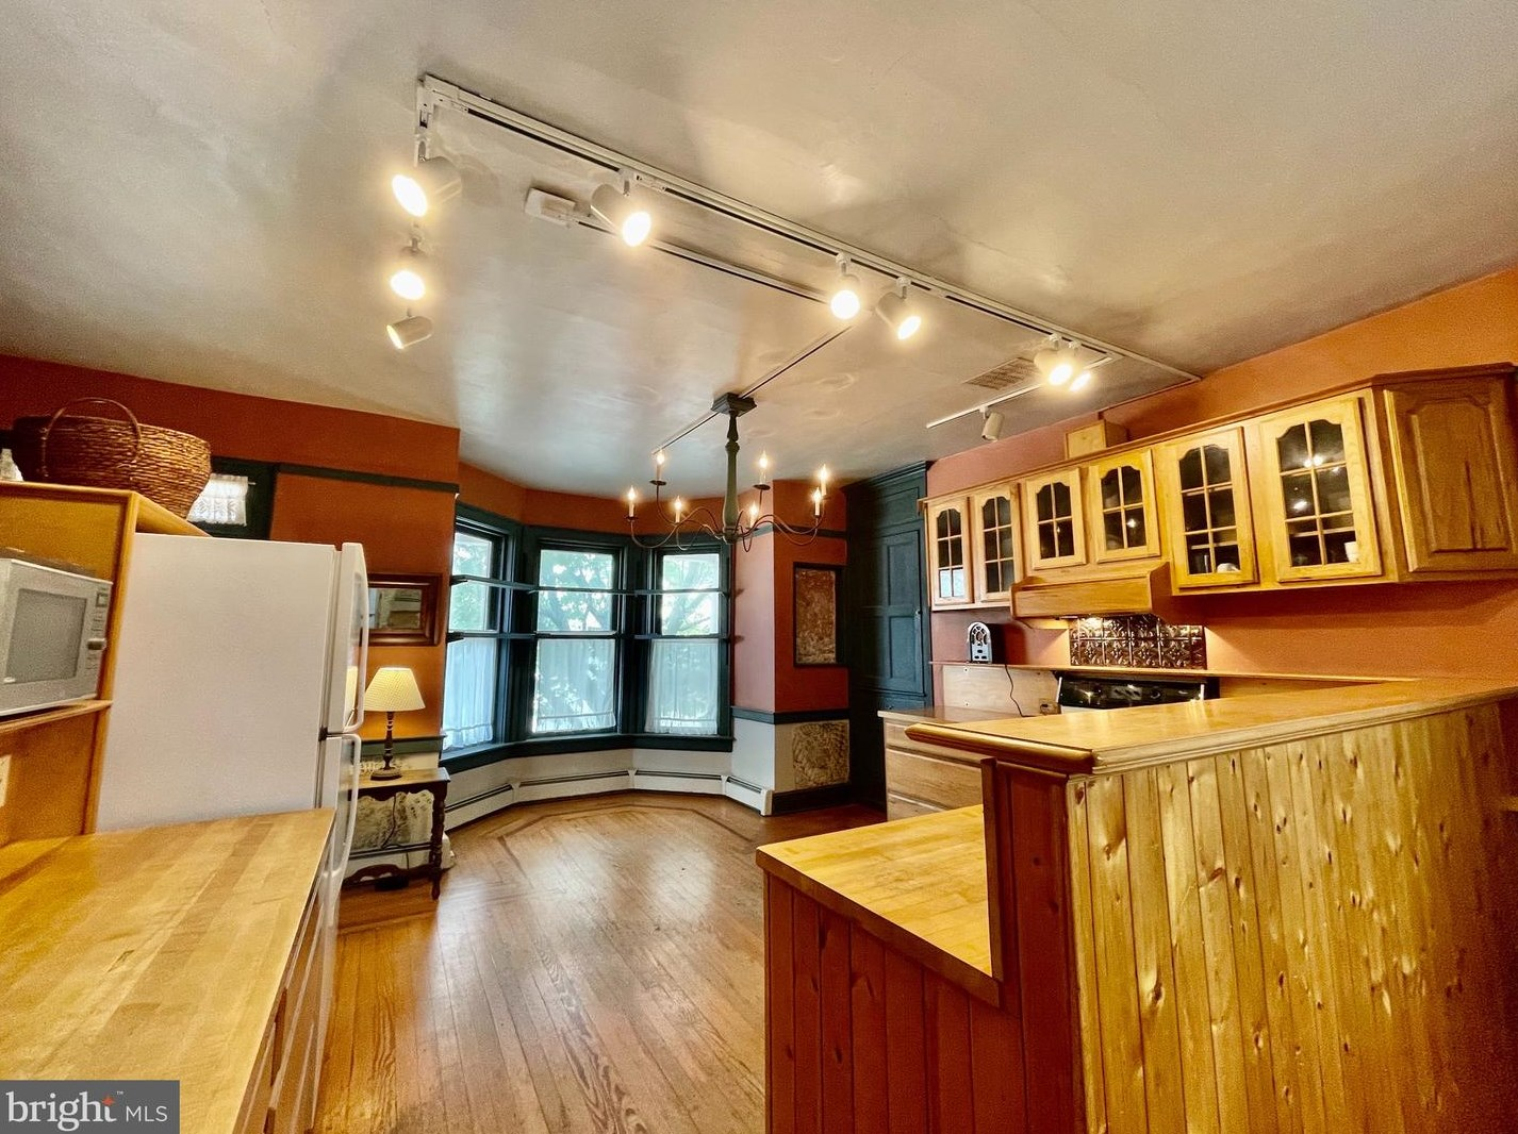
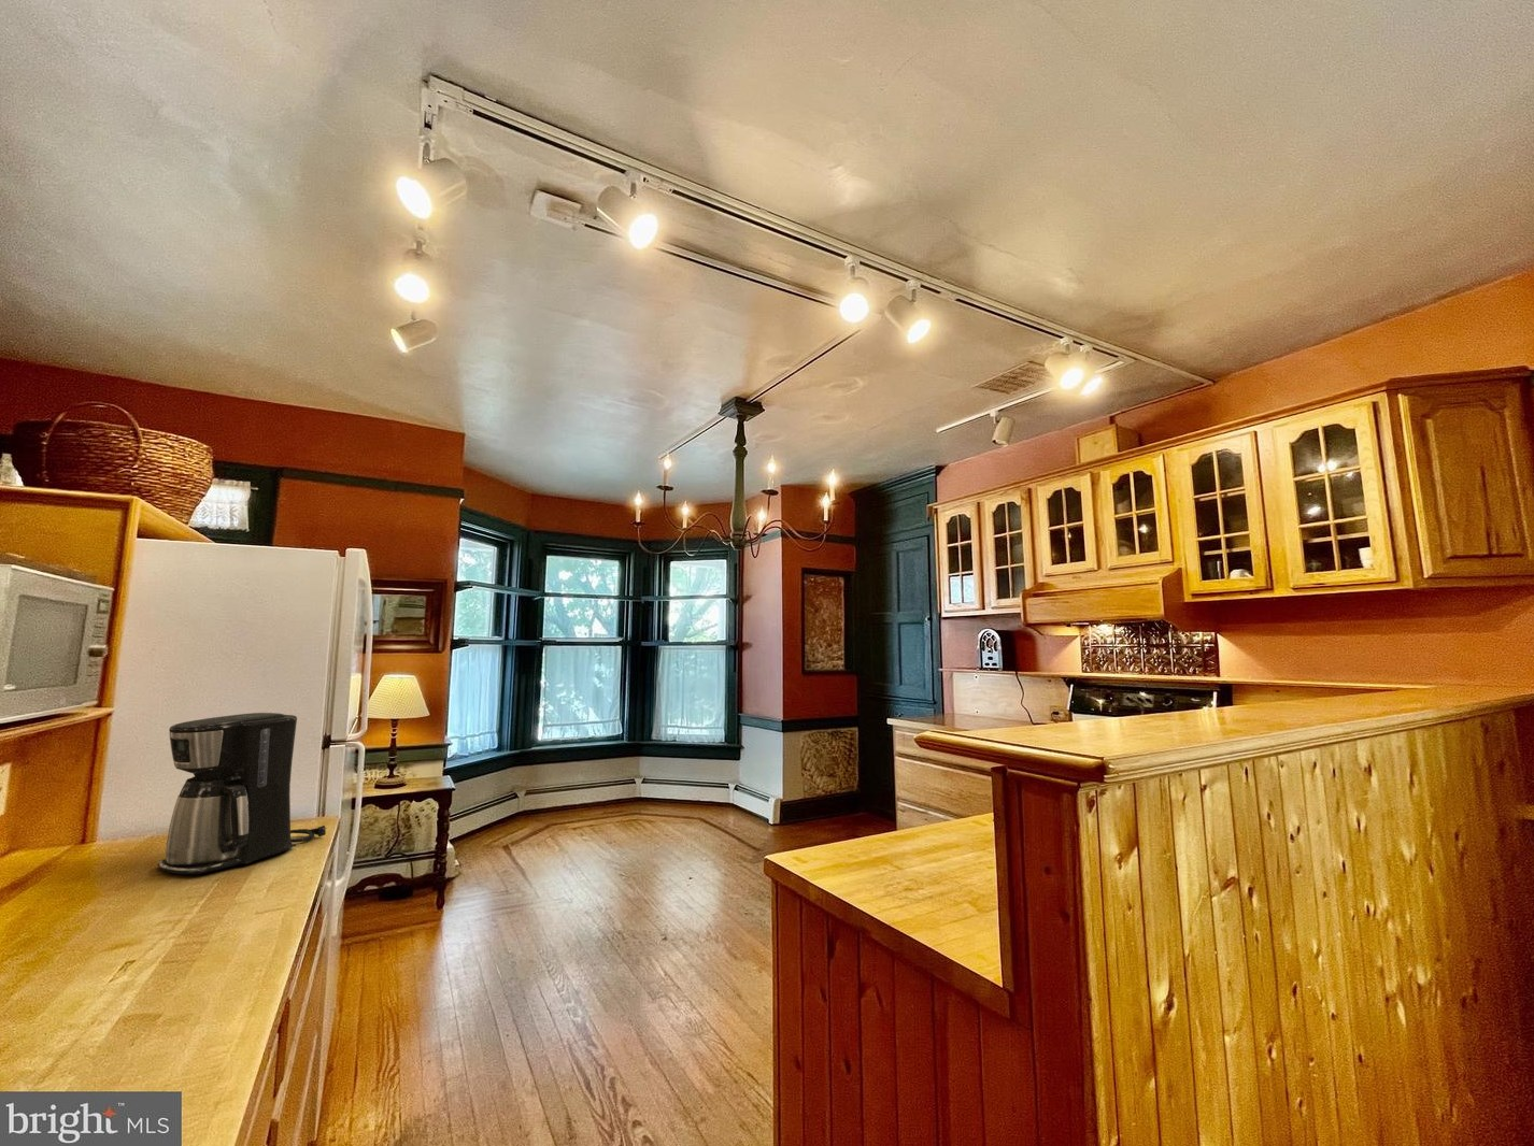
+ coffee maker [157,711,328,875]
